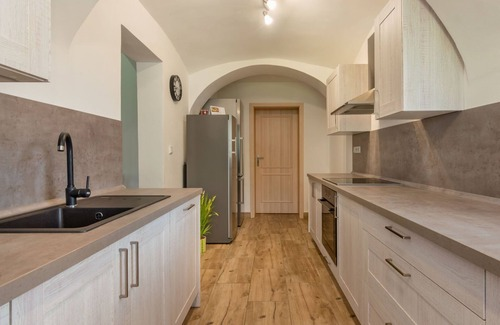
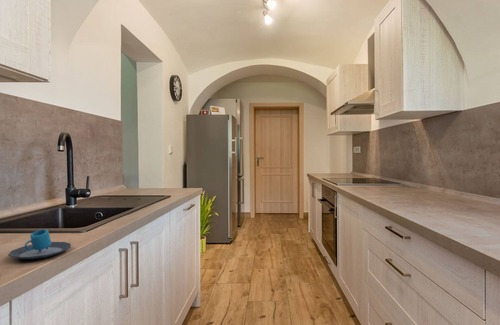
+ mug [7,228,72,260]
